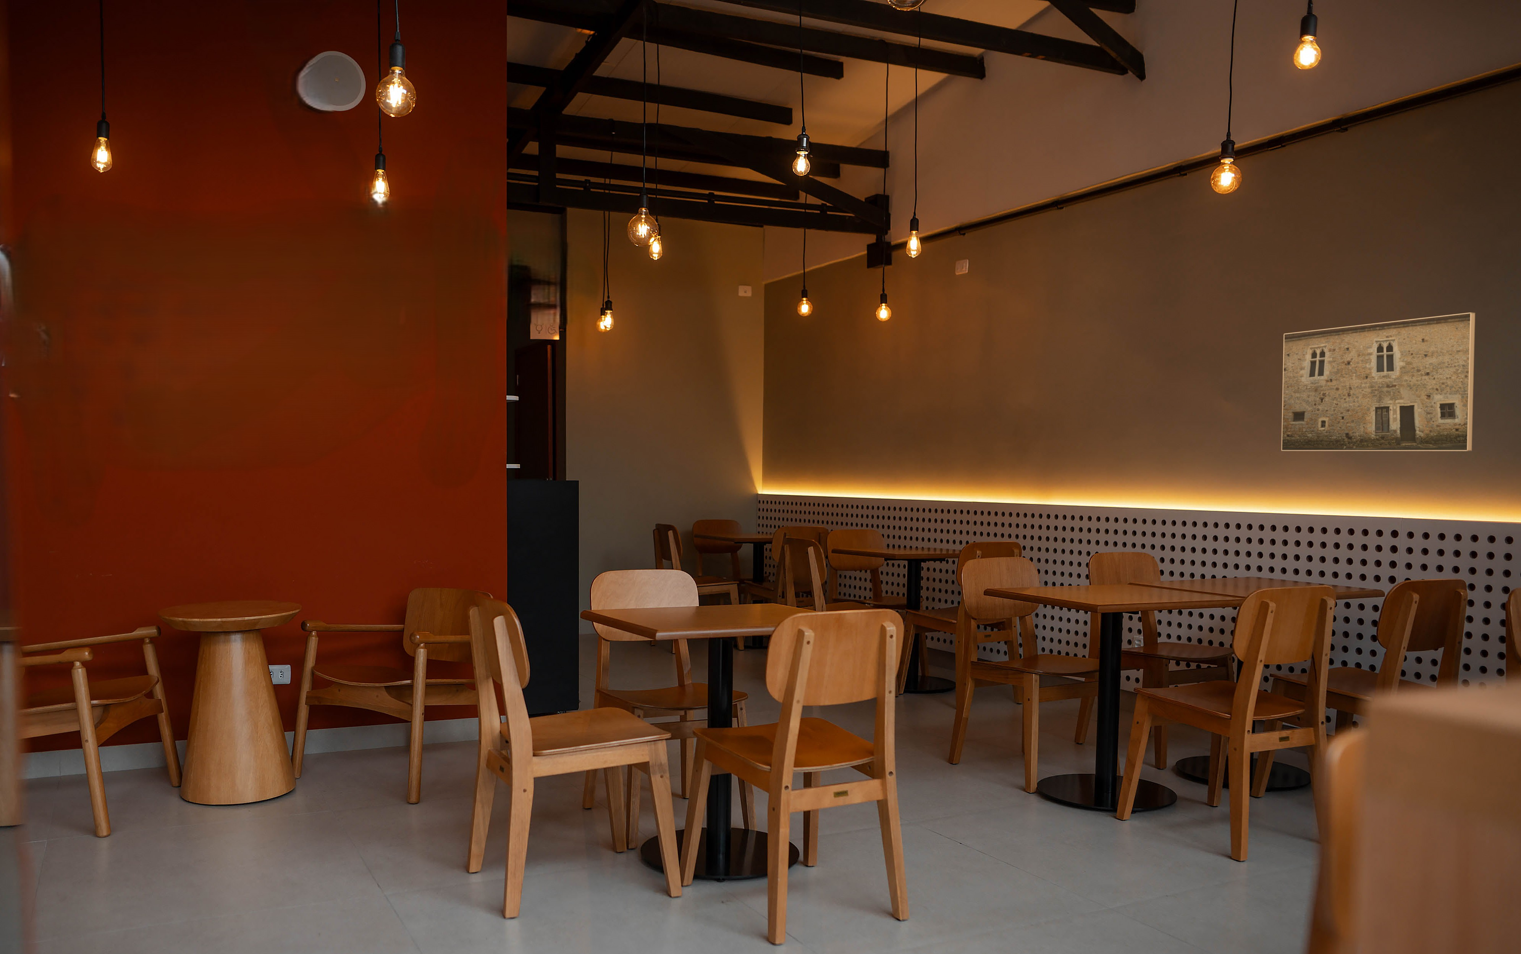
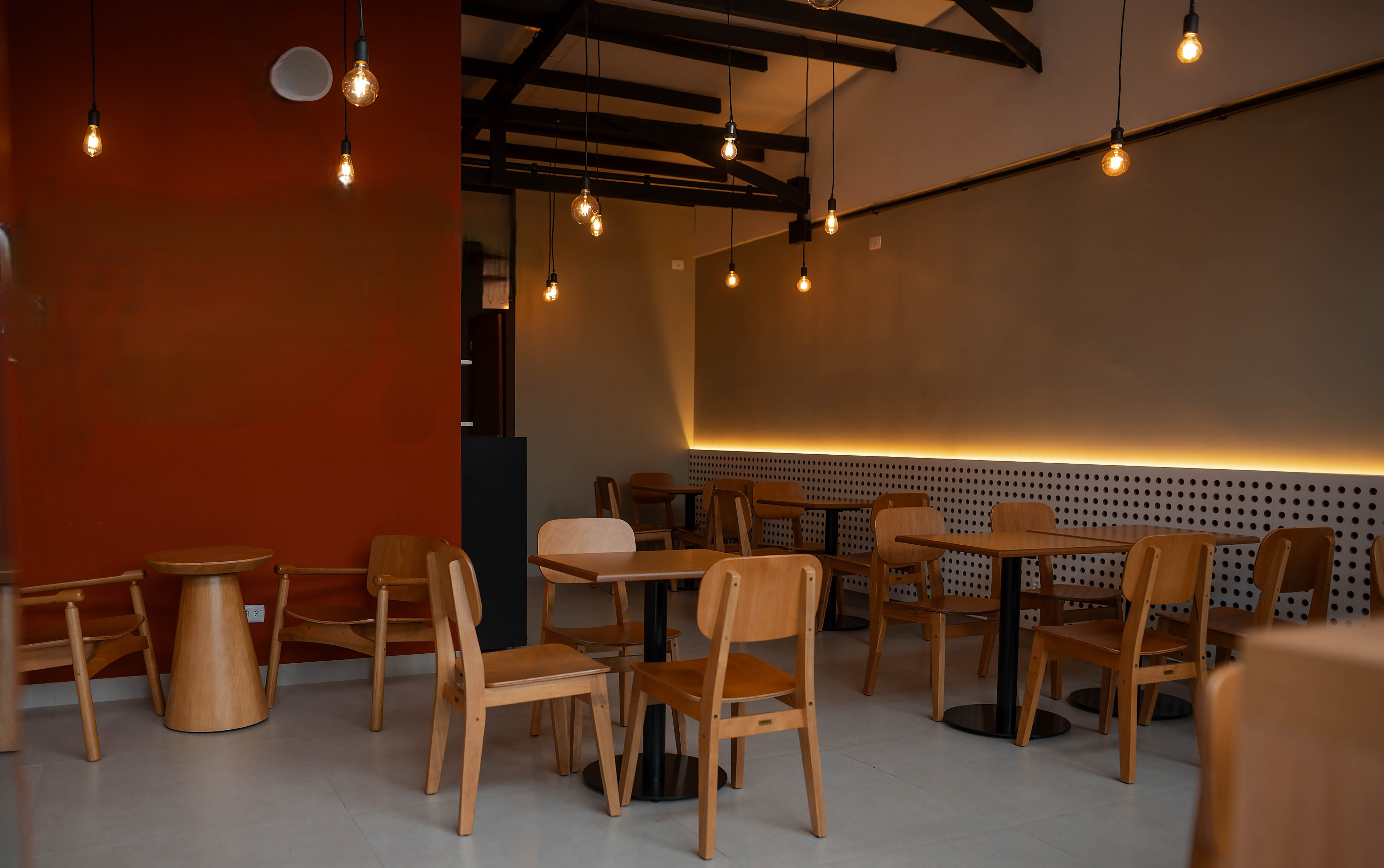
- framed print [1280,312,1476,452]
